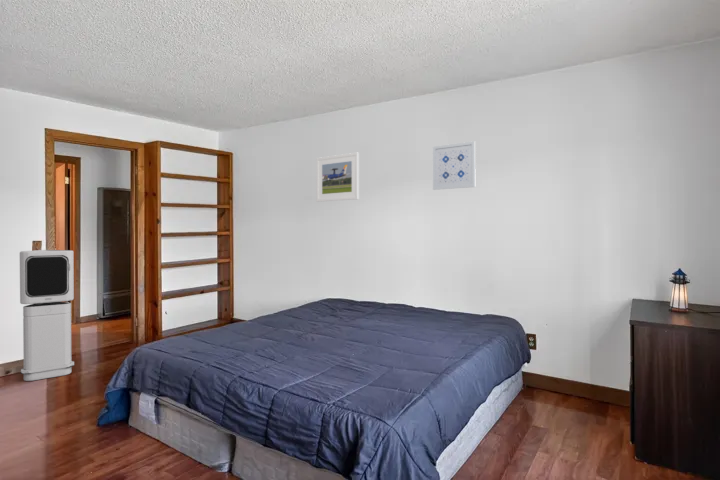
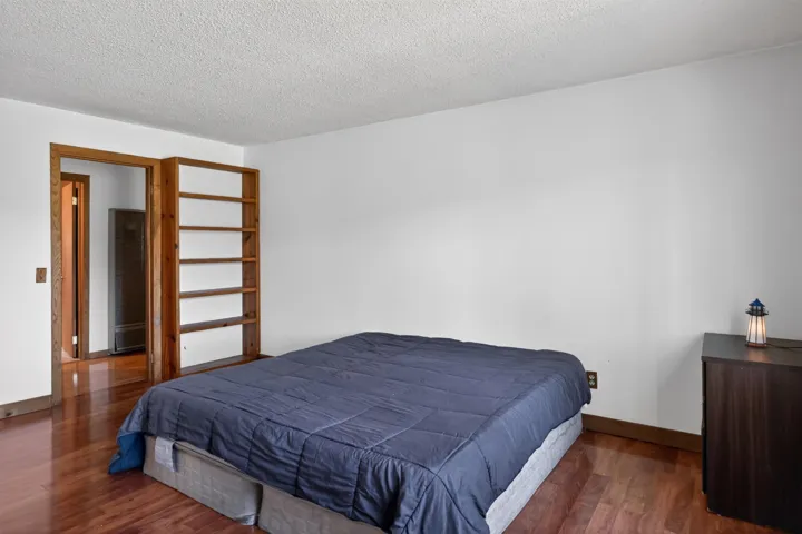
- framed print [315,152,360,203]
- wall art [432,140,477,191]
- air purifier [19,249,75,382]
